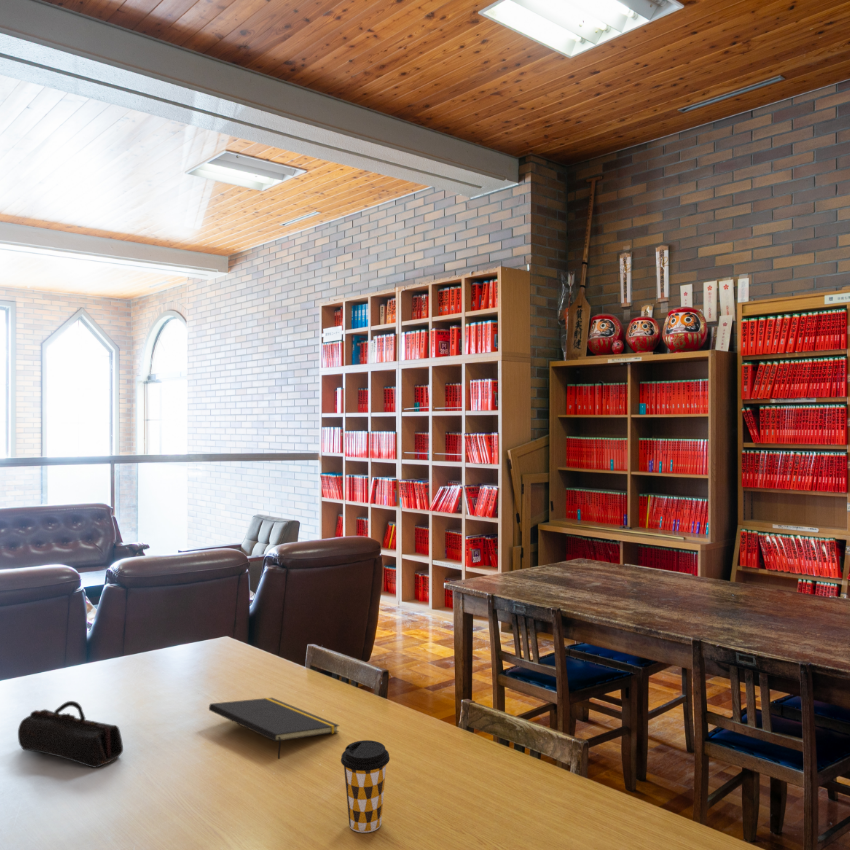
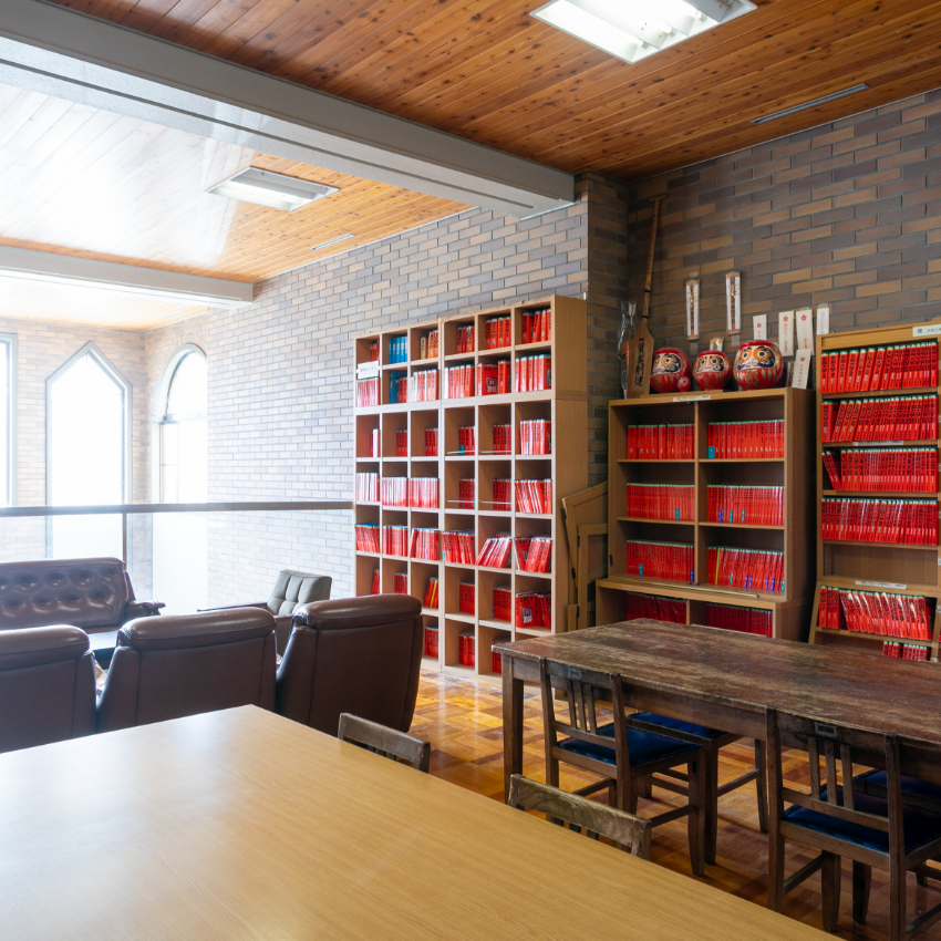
- coffee cup [340,739,391,834]
- pencil case [17,700,124,769]
- notepad [208,697,340,760]
